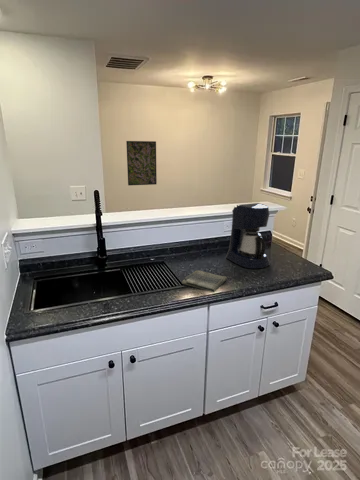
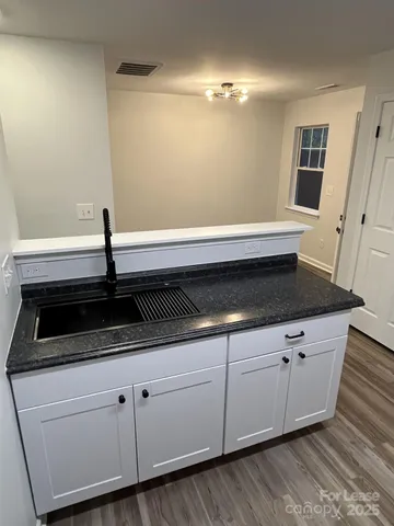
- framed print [125,140,158,186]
- dish towel [181,269,228,293]
- coffee maker [225,202,271,270]
